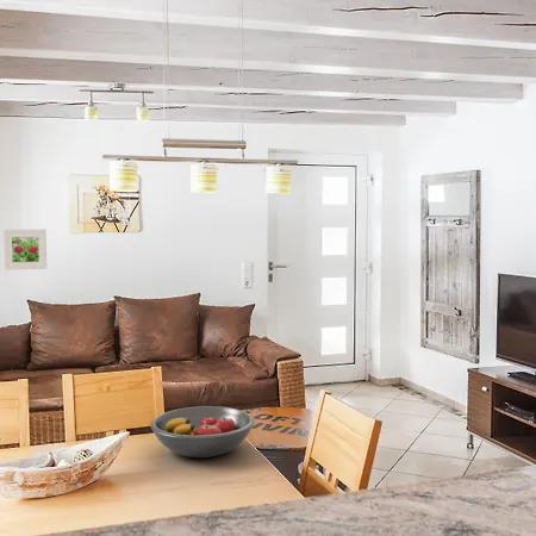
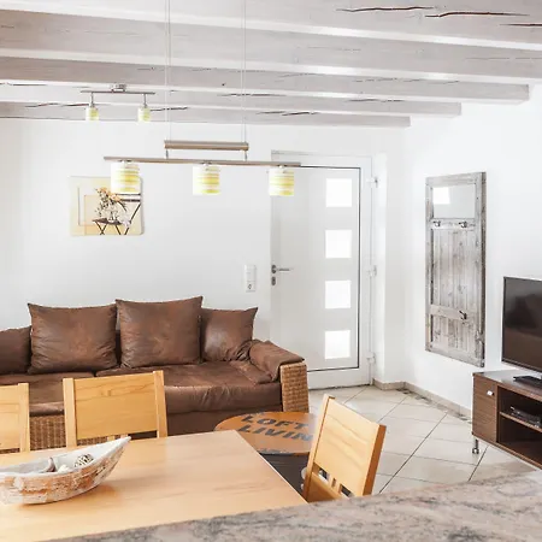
- fruit bowl [149,405,255,459]
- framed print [2,229,48,270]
